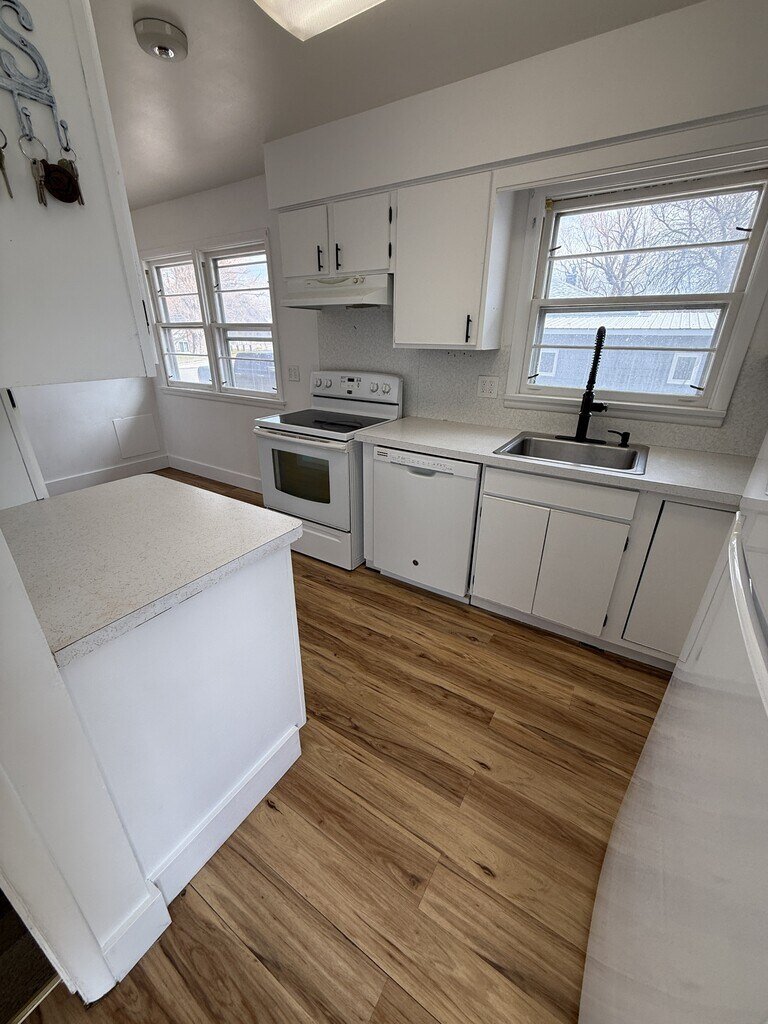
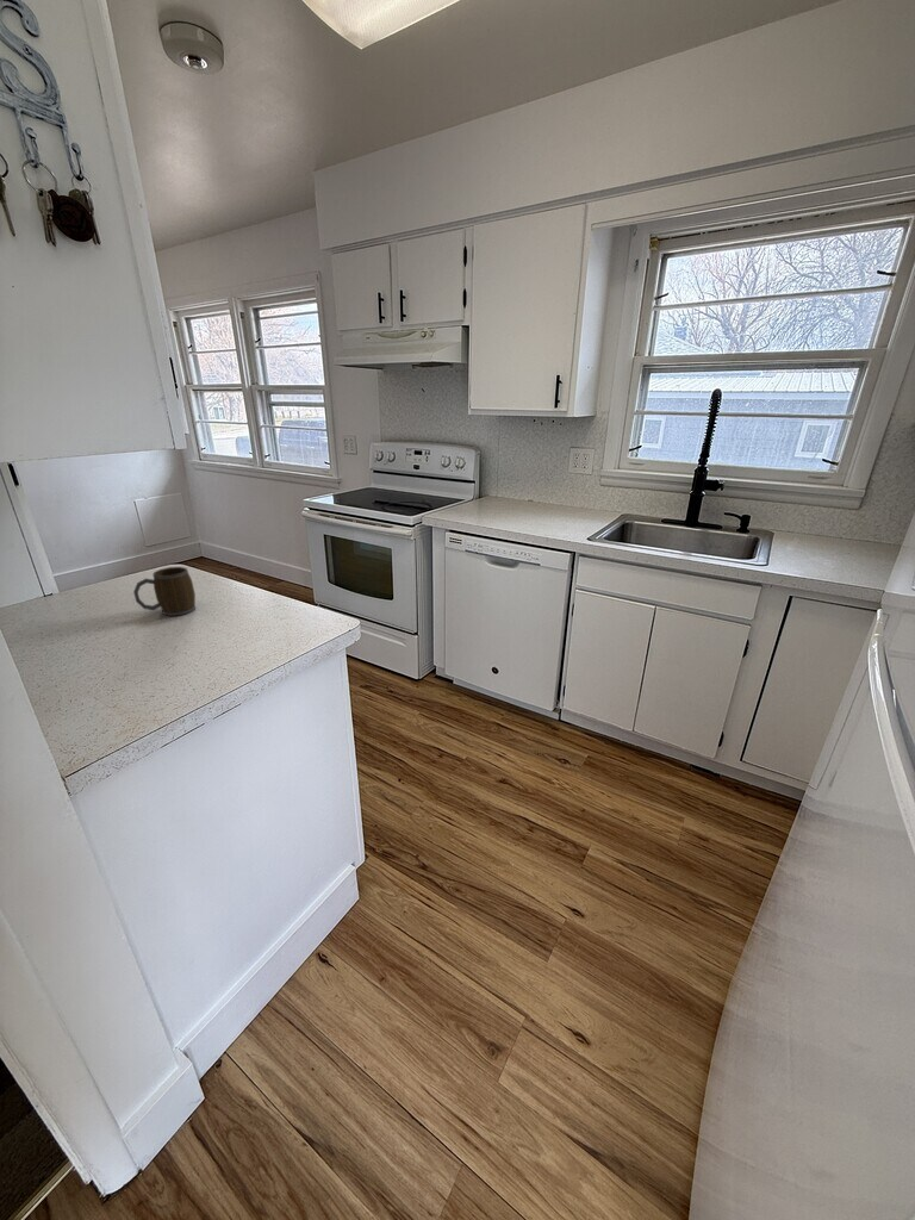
+ mug [132,566,197,617]
